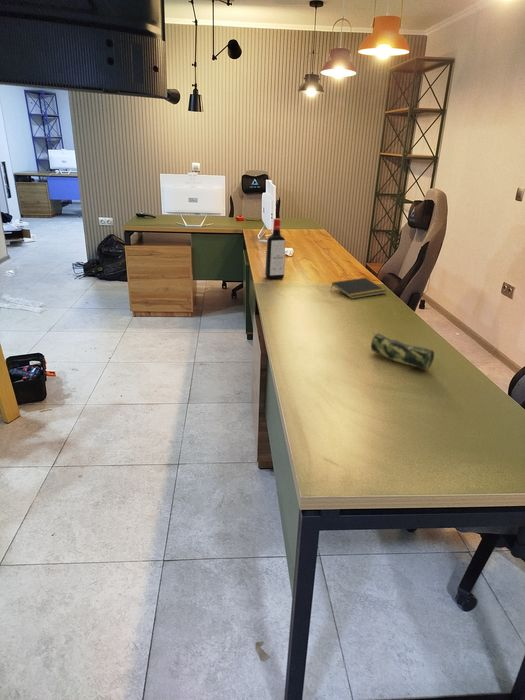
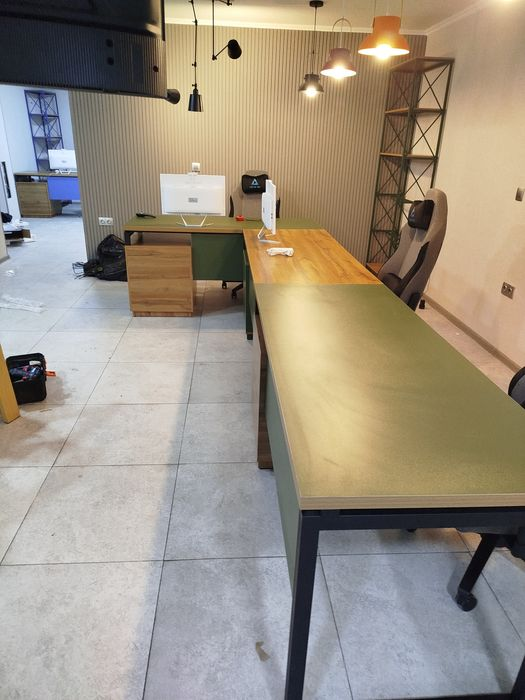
- pencil case [370,332,435,371]
- notepad [330,277,387,300]
- liquor bottle [264,218,286,280]
